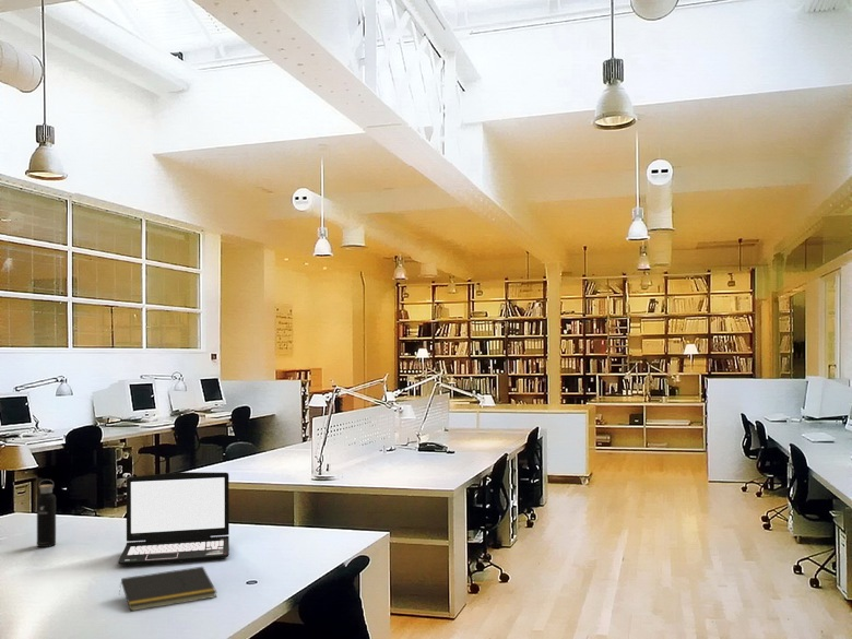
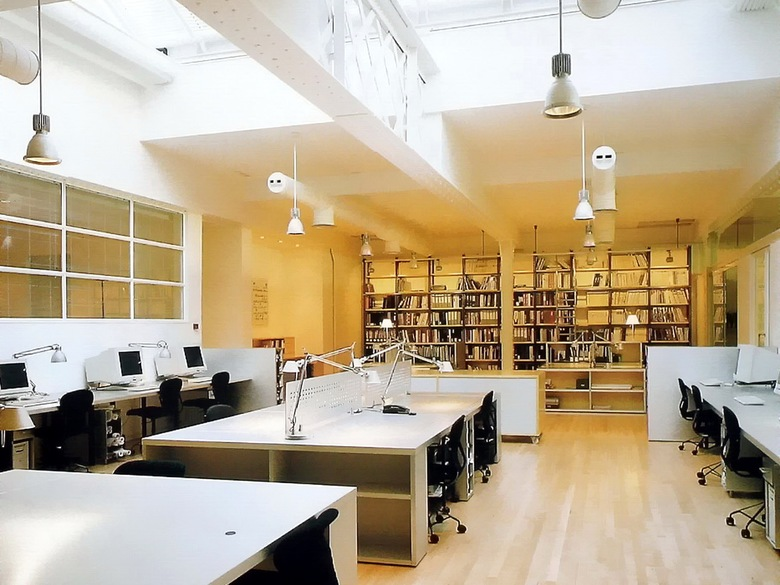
- notepad [118,566,217,612]
- water bottle [36,478,57,548]
- laptop [117,471,230,567]
